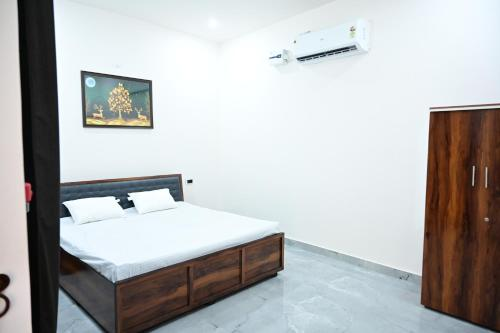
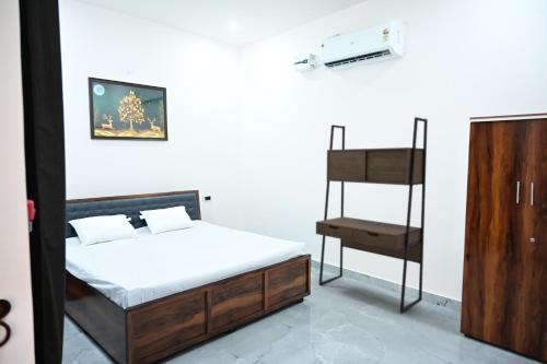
+ desk [315,116,429,314]
